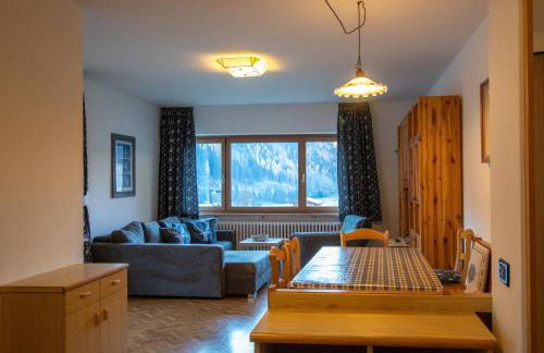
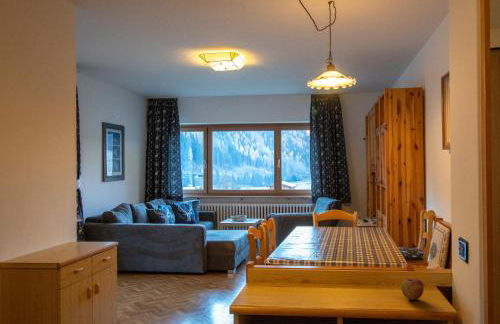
+ apple [400,278,425,301]
